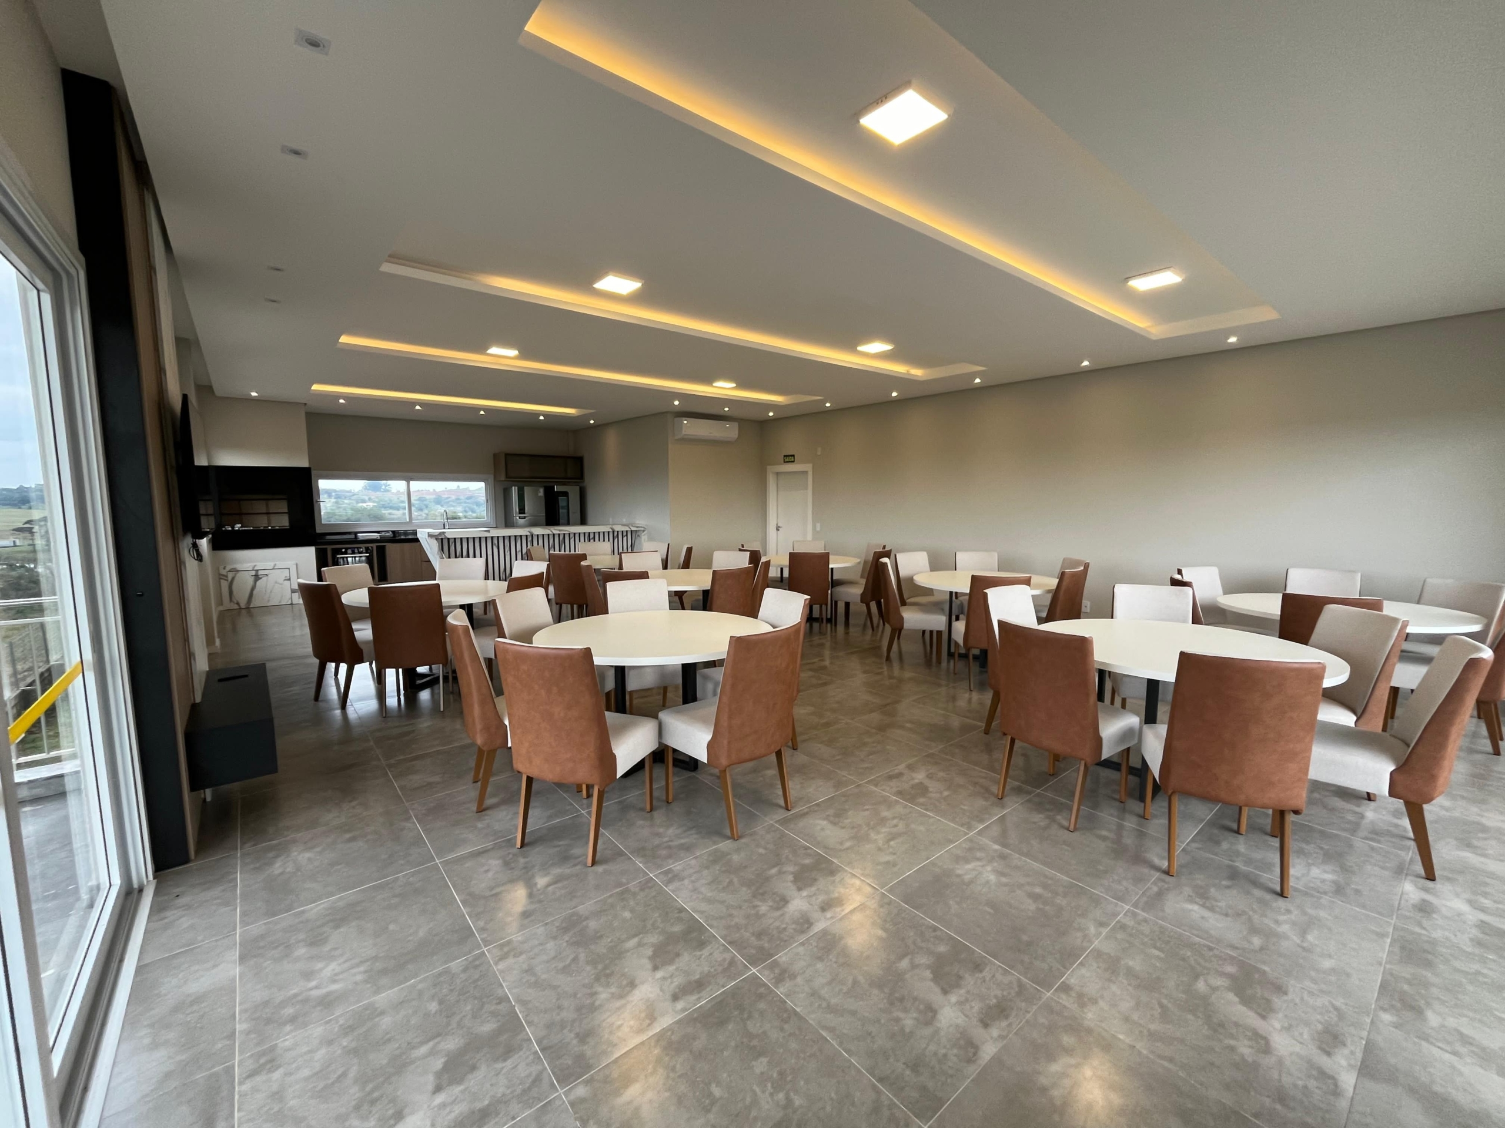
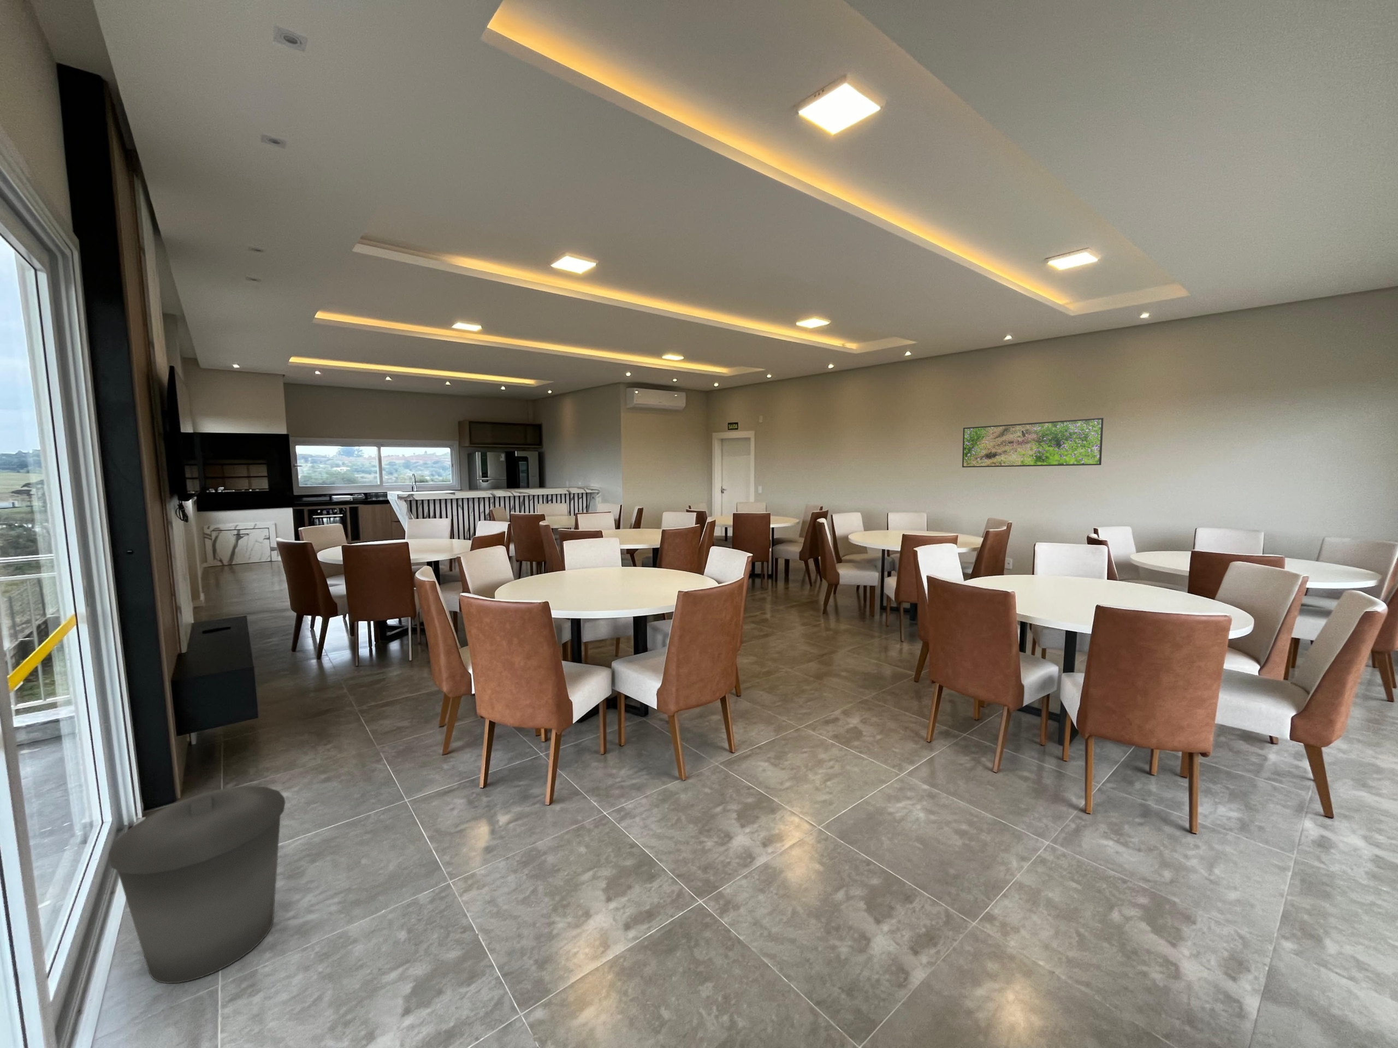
+ trash can [108,786,286,984]
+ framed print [962,417,1104,468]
